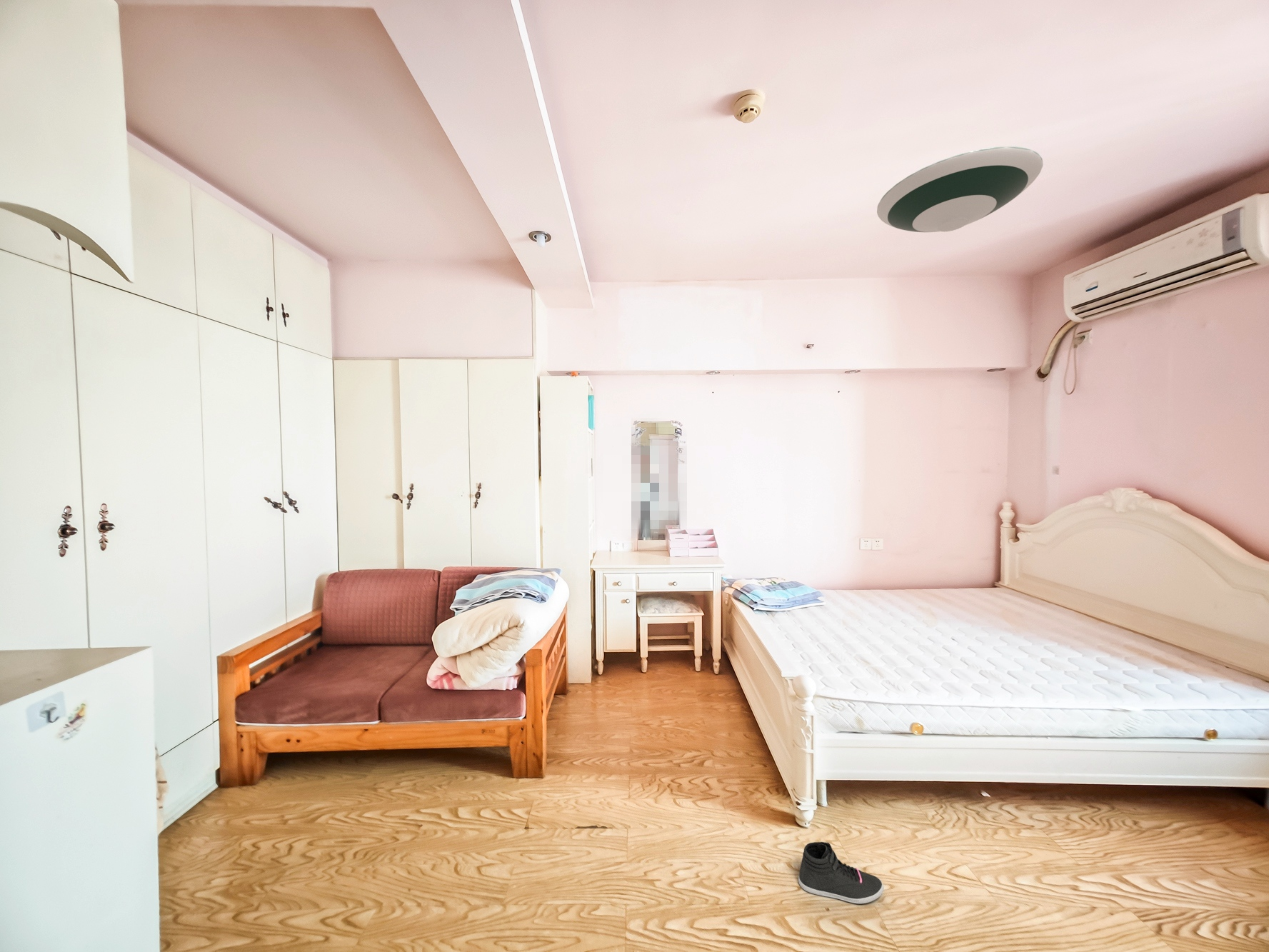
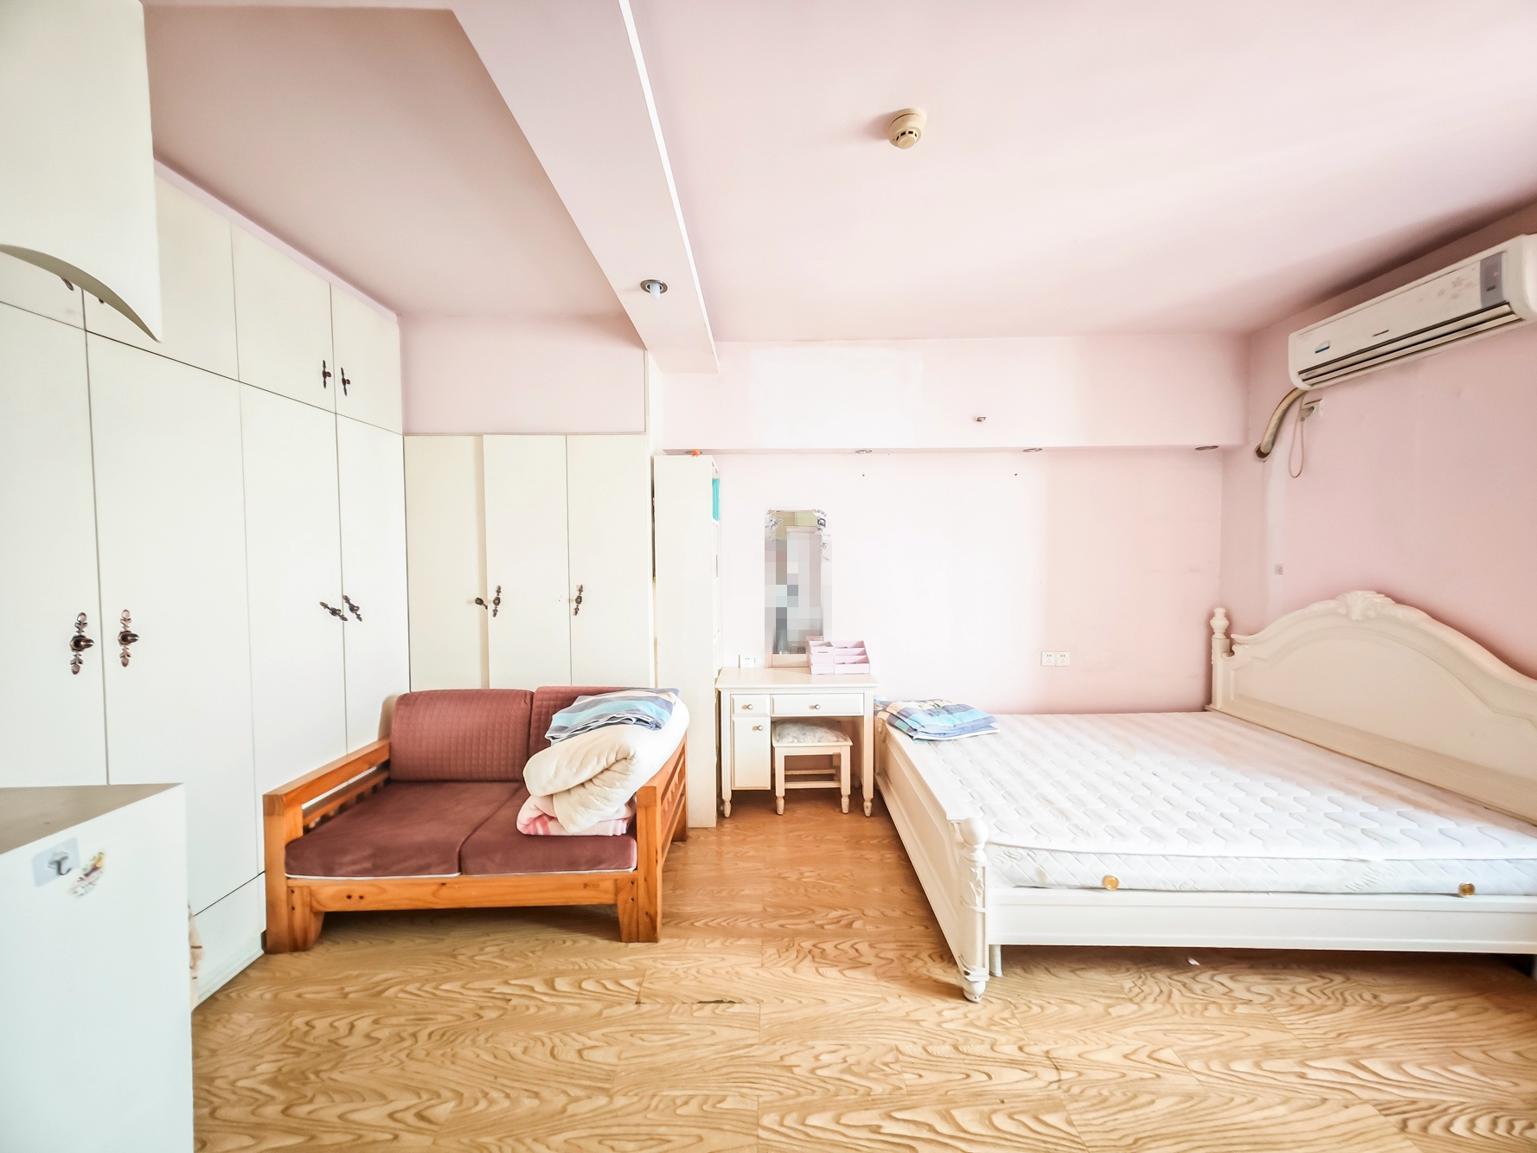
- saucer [876,146,1043,233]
- sneaker [798,841,885,904]
